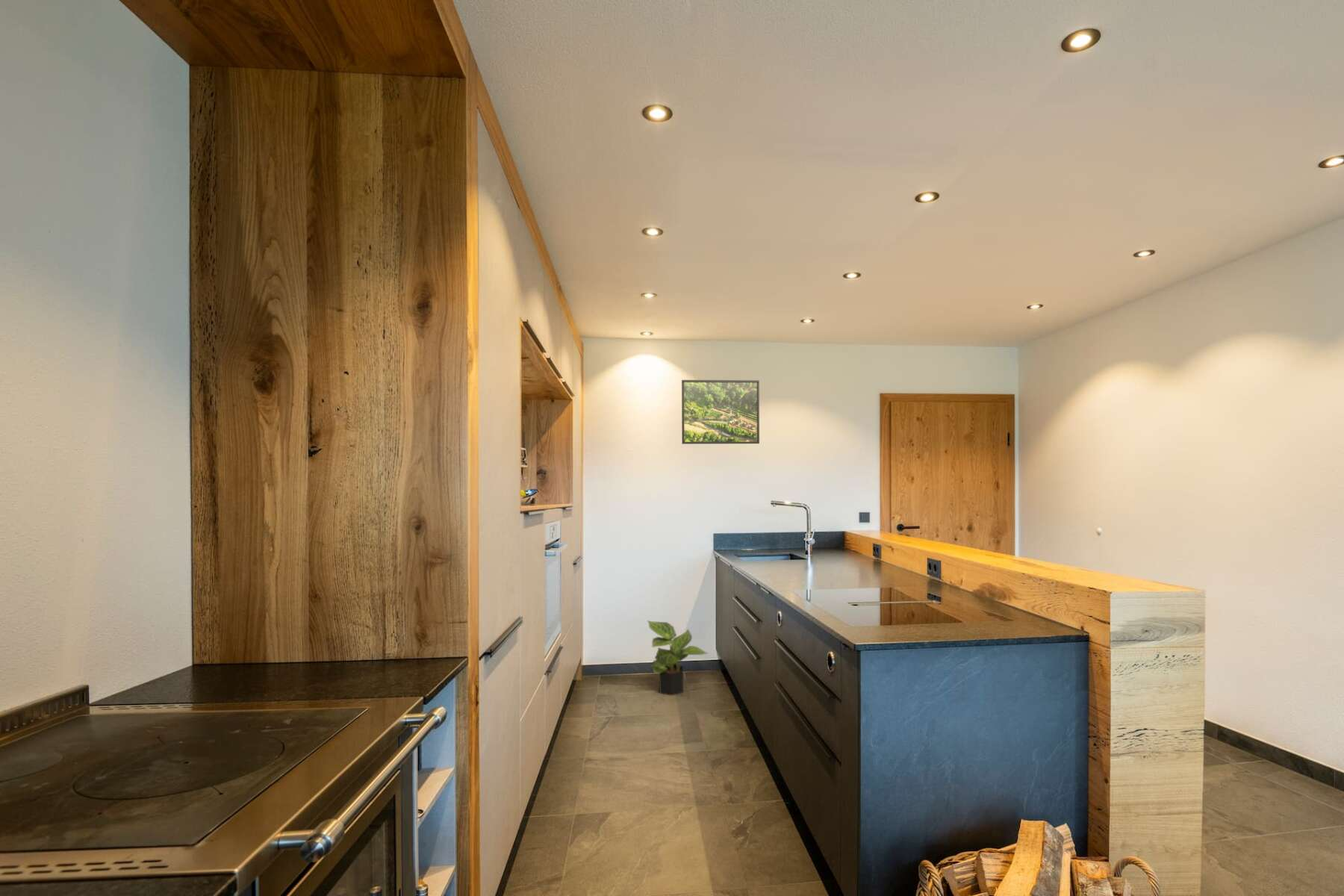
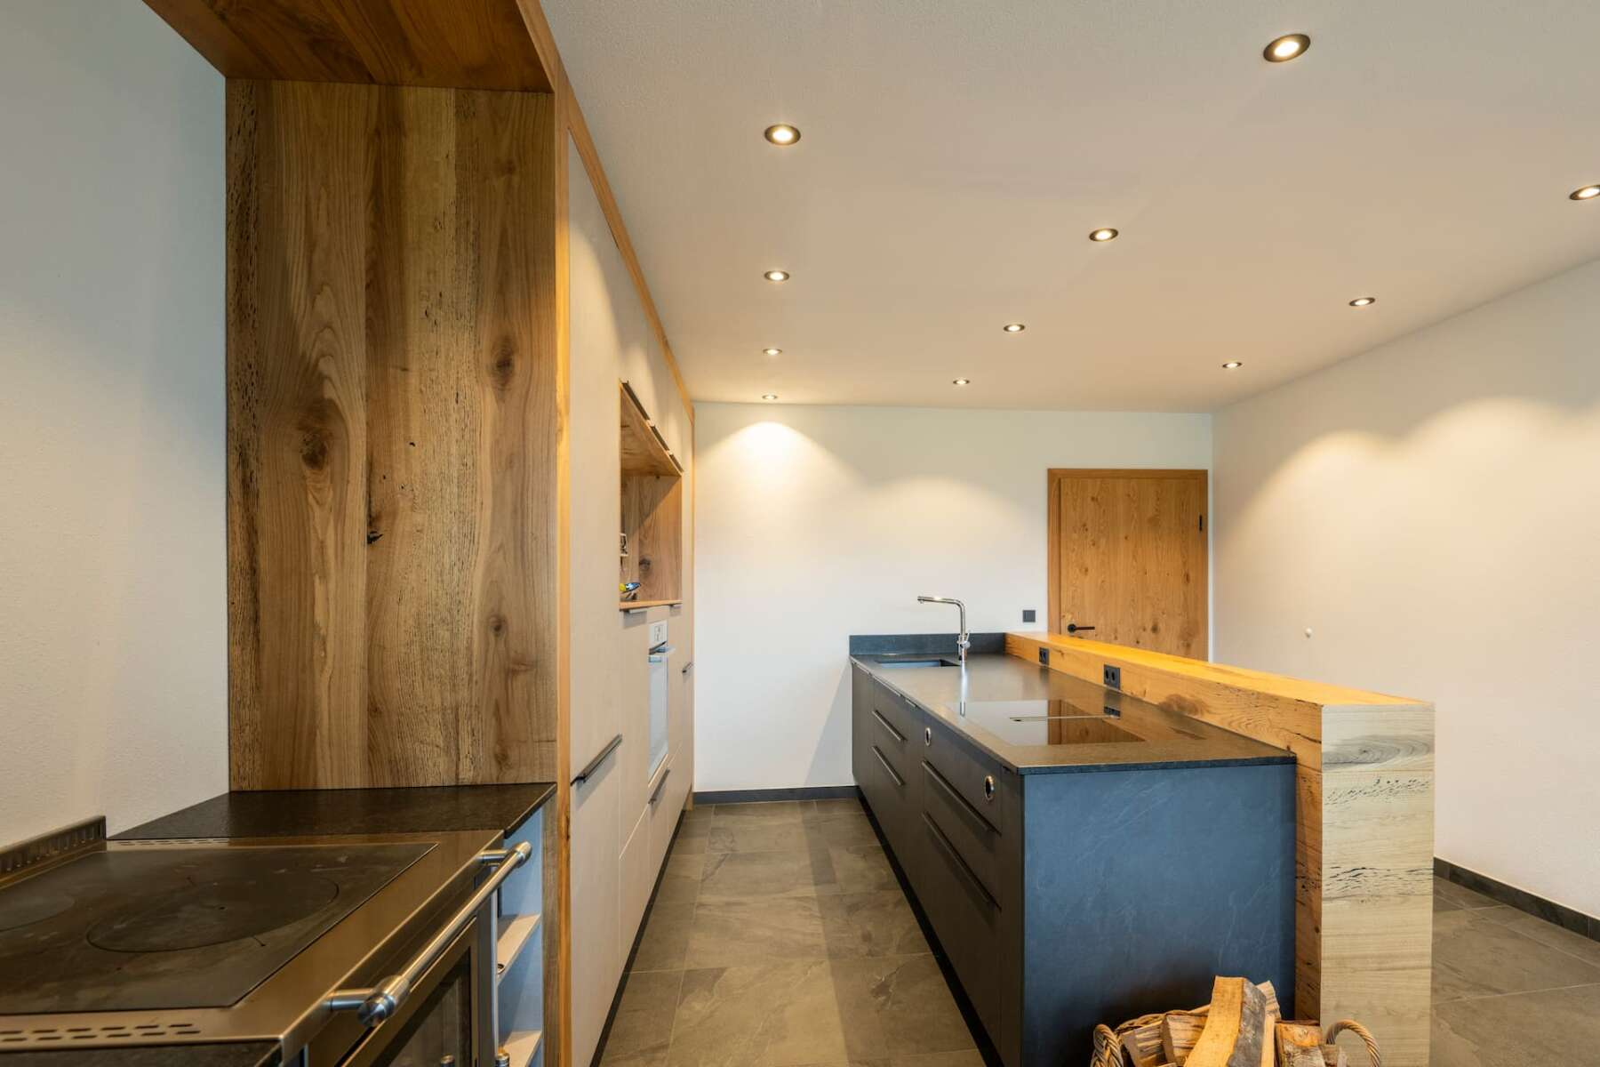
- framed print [681,379,760,445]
- potted plant [647,620,709,696]
